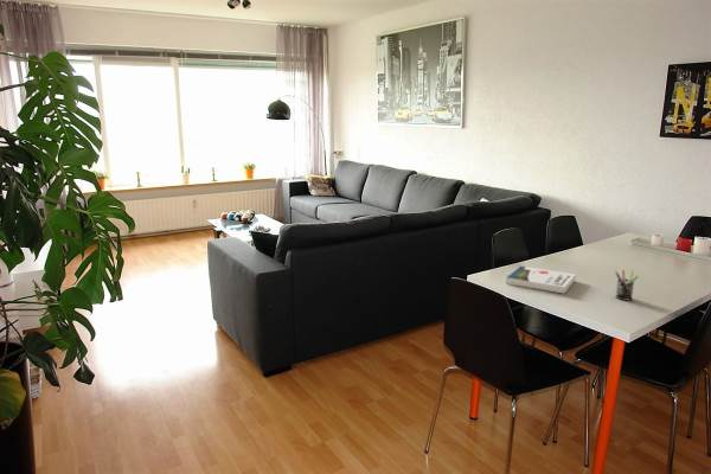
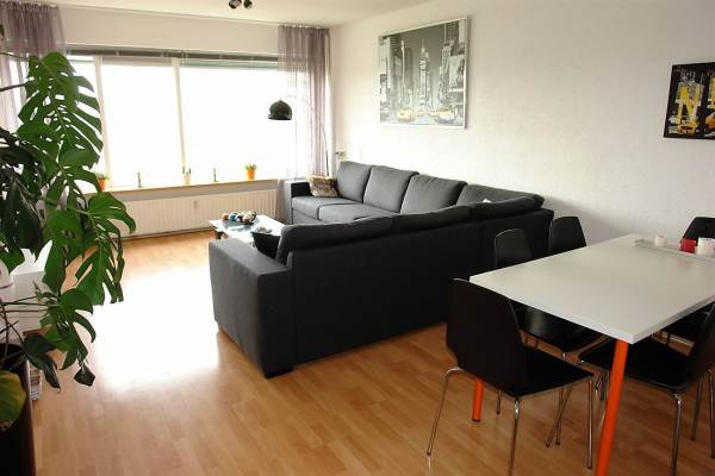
- pen holder [614,269,640,301]
- book [505,265,577,294]
